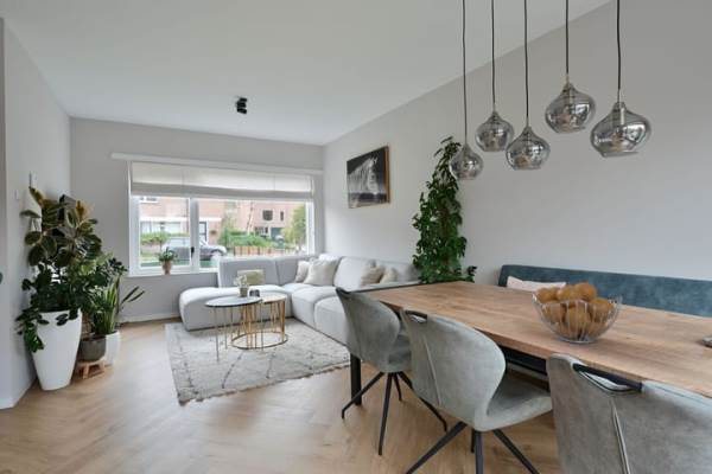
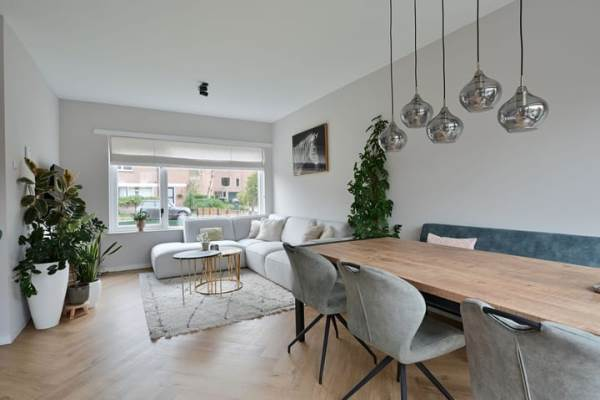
- fruit basket [530,281,623,345]
